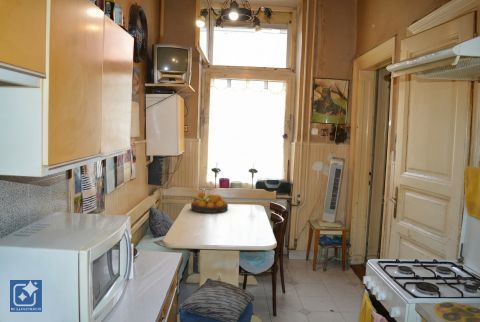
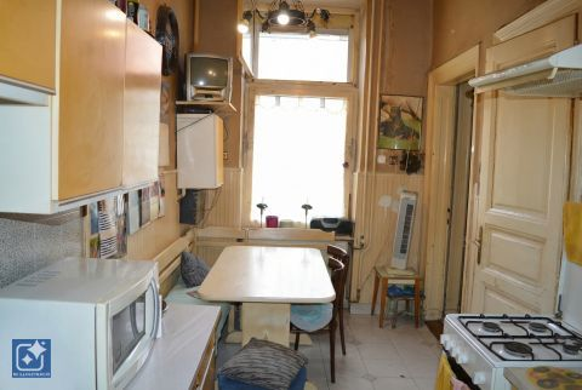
- fruit bowl [190,191,229,214]
